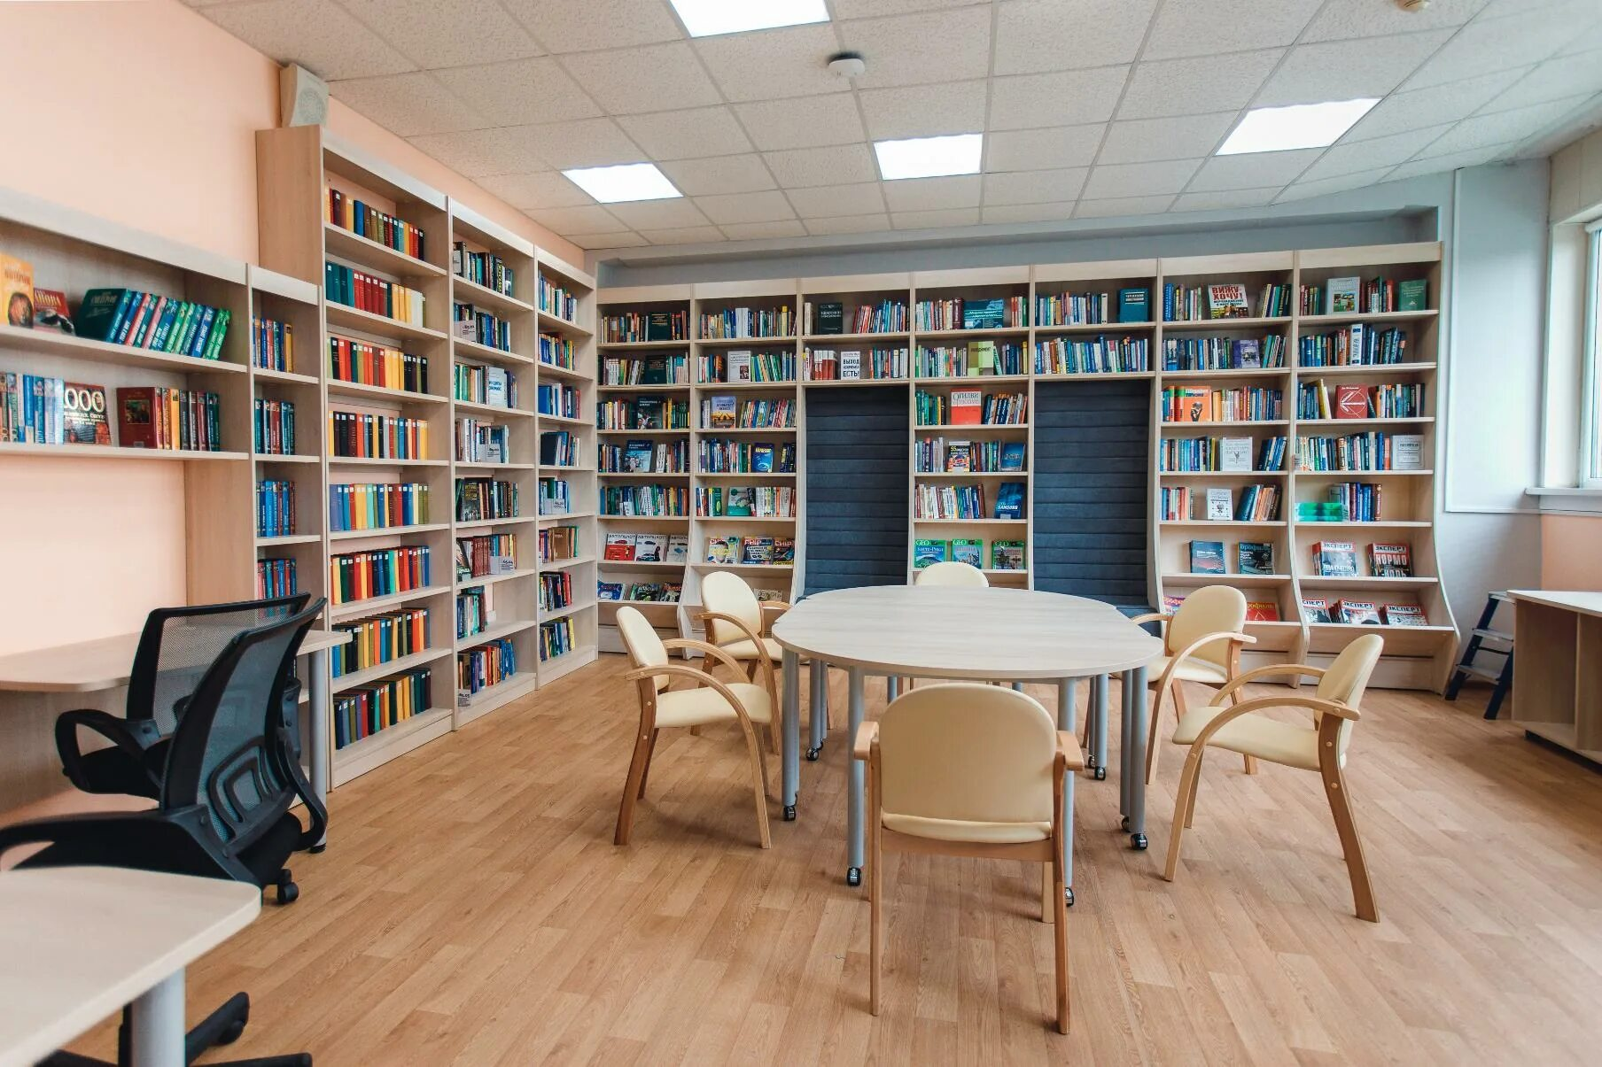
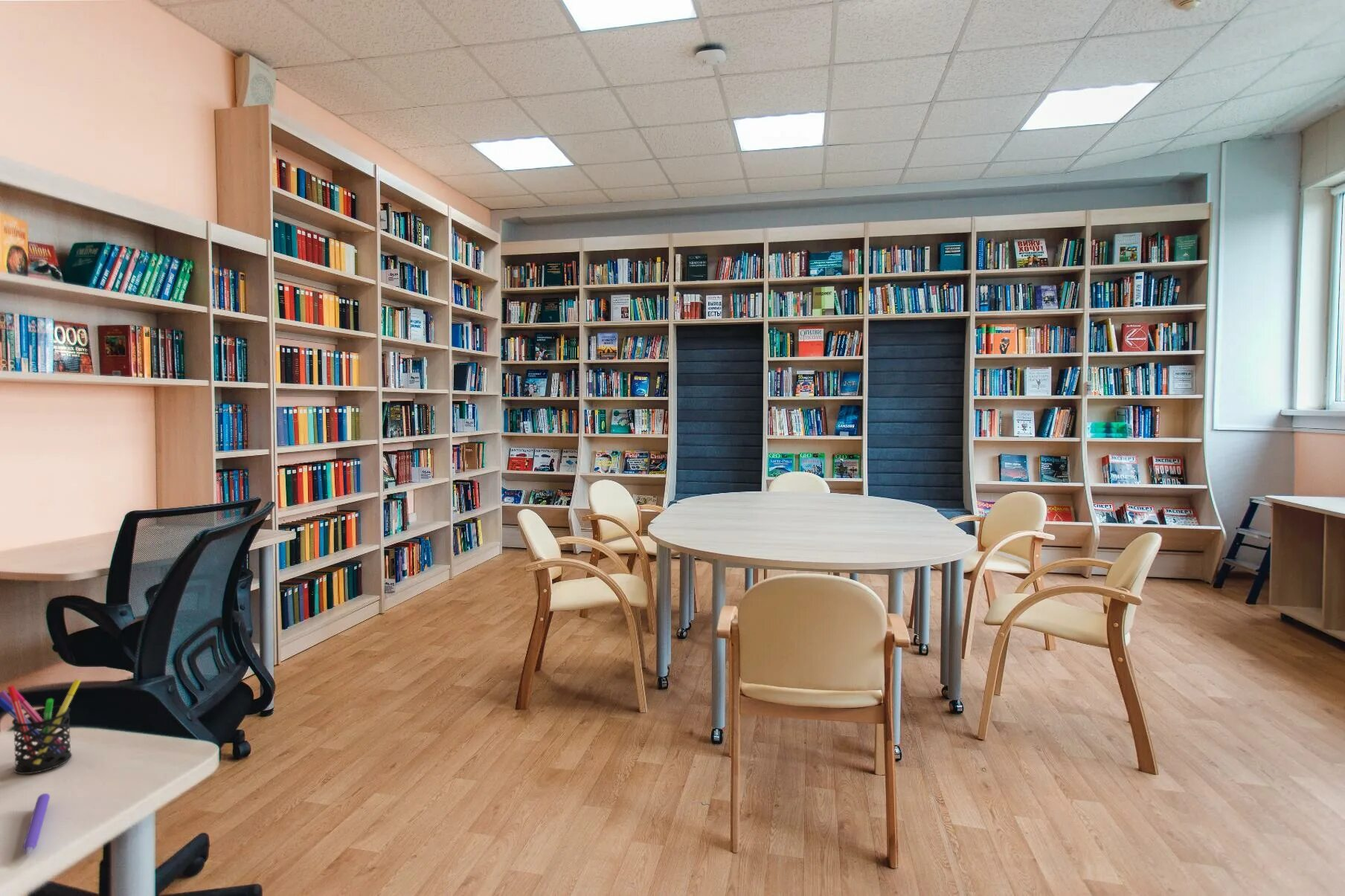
+ pen holder [0,678,82,775]
+ pen [22,793,51,857]
